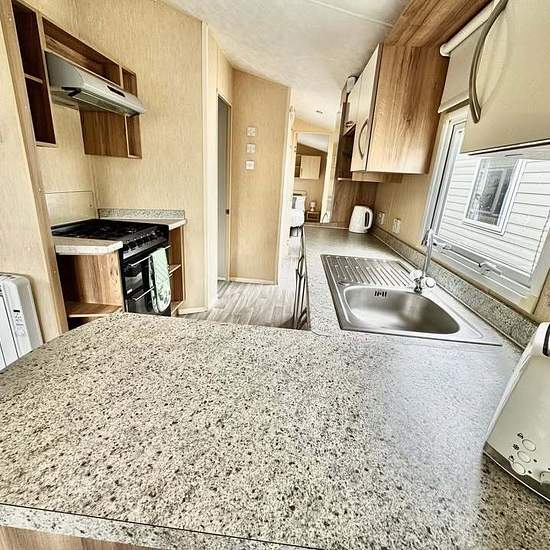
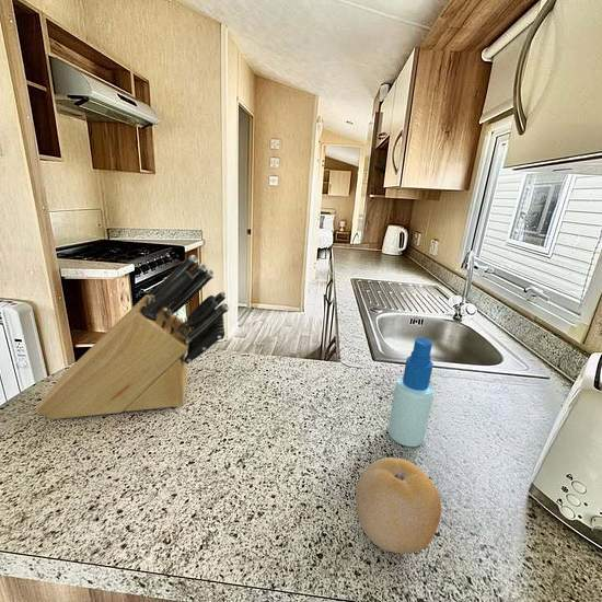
+ knife block [35,254,230,419]
+ fruit [355,456,442,554]
+ spray bottle [386,337,436,448]
